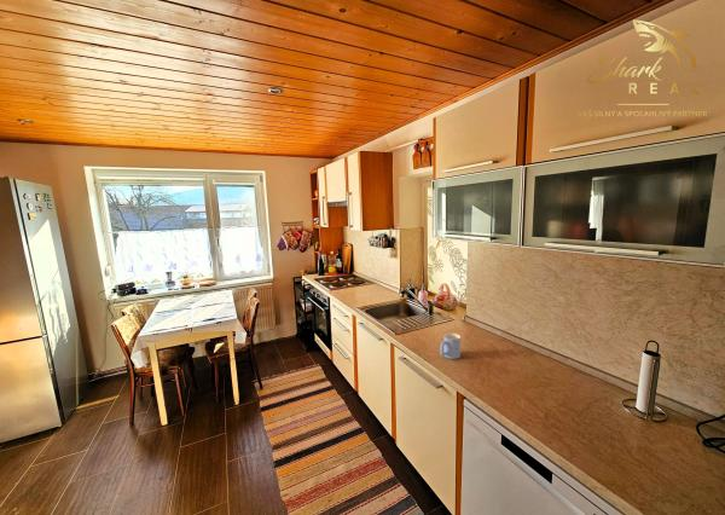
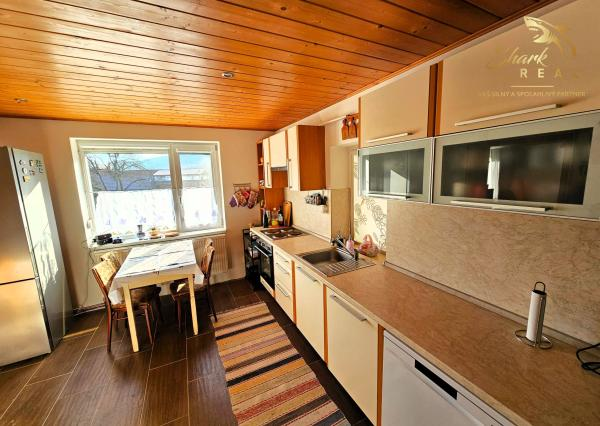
- mug [439,332,462,360]
